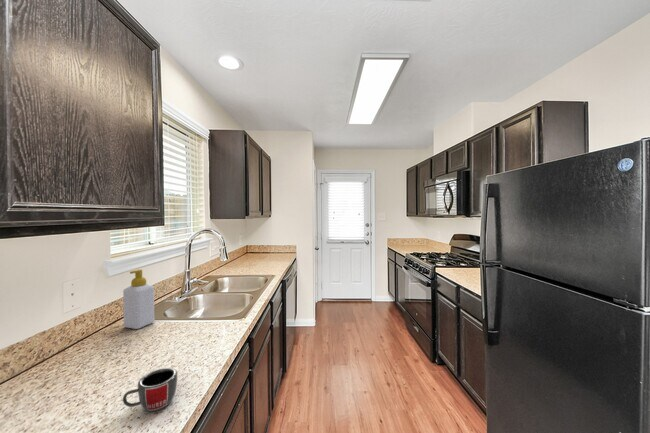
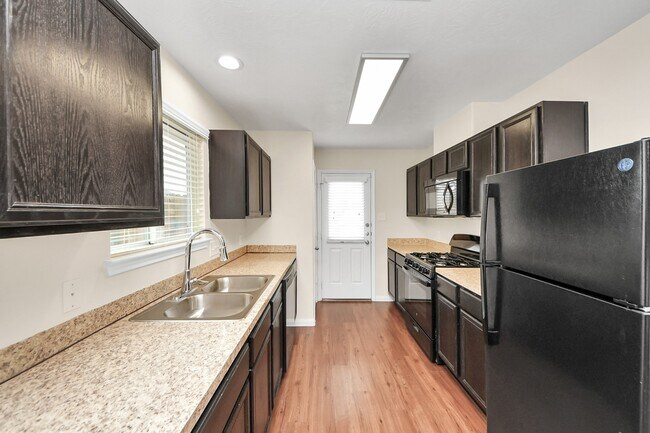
- soap bottle [122,268,155,330]
- mug [122,367,178,412]
